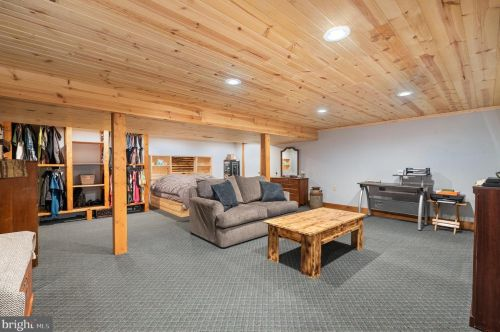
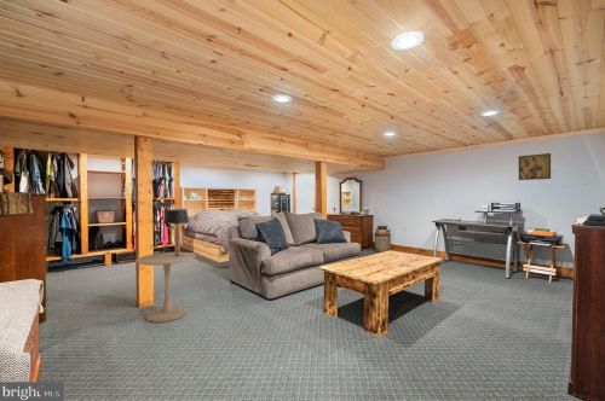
+ table lamp [163,208,190,257]
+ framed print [518,152,552,181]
+ side table [134,251,197,324]
